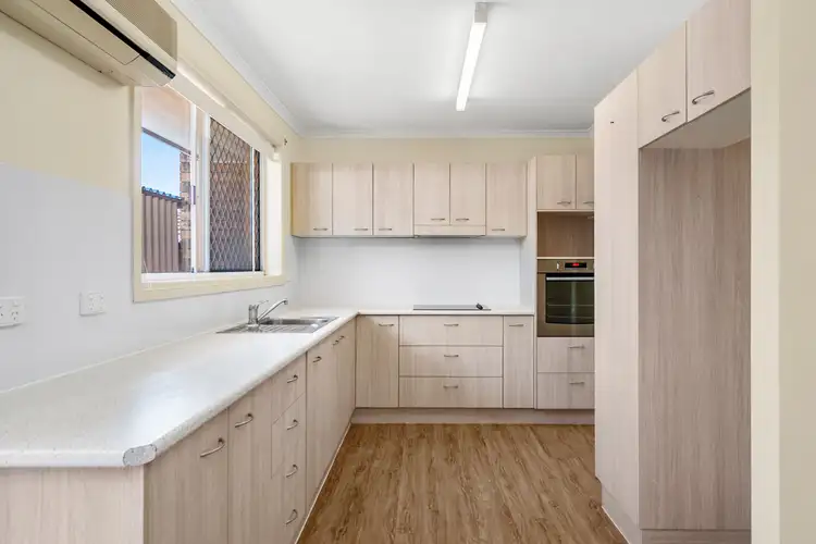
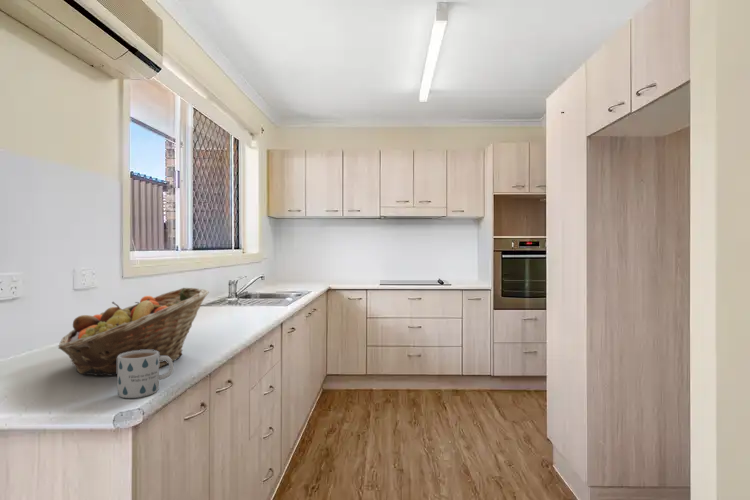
+ fruit basket [58,287,210,377]
+ mug [116,350,175,399]
